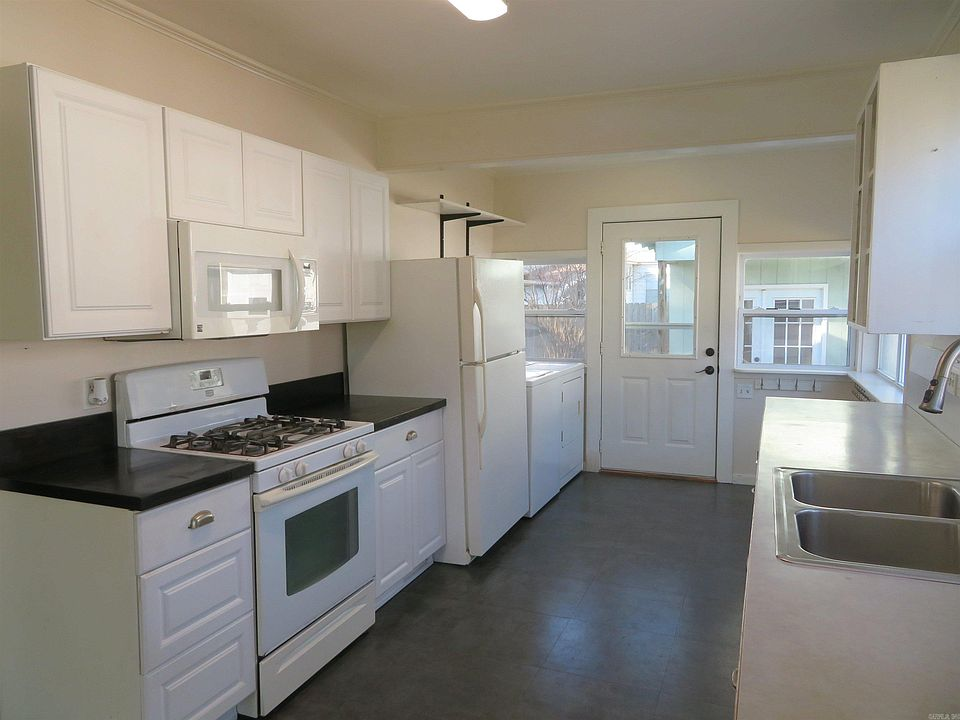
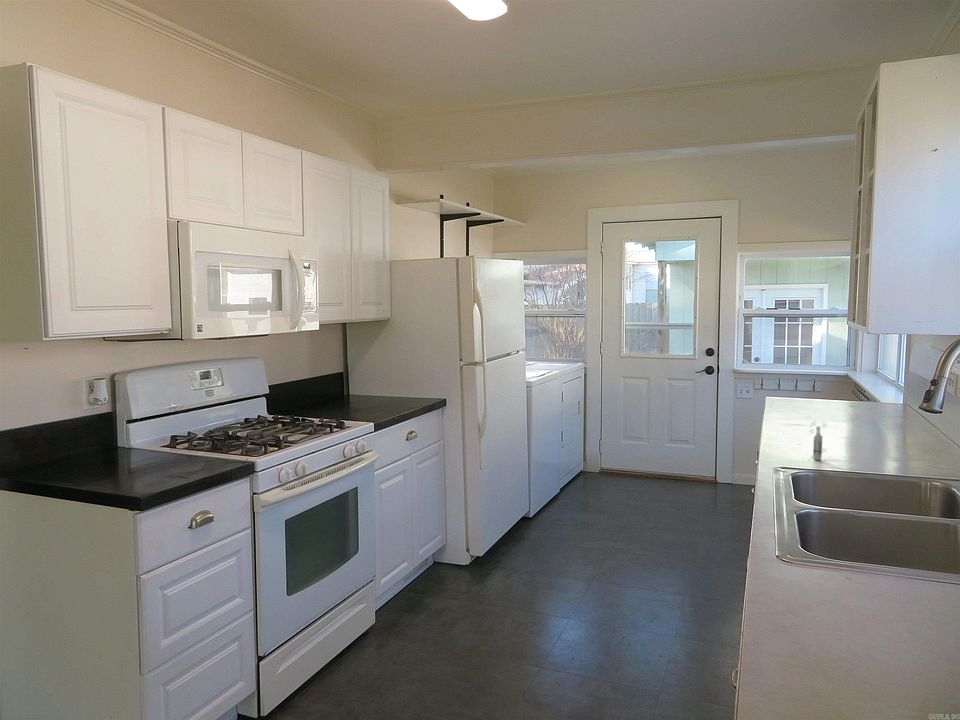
+ bottle [807,420,829,461]
